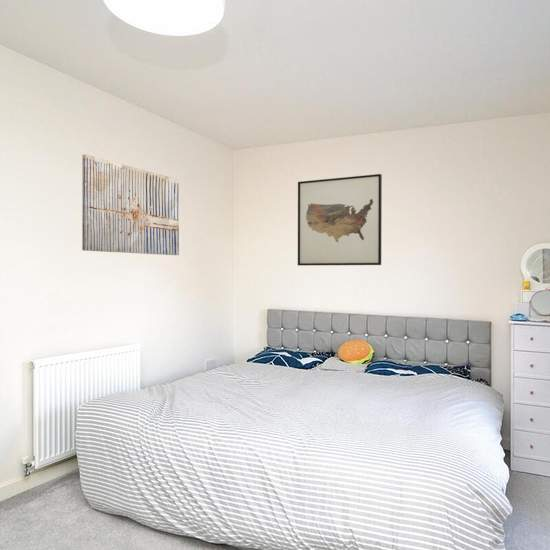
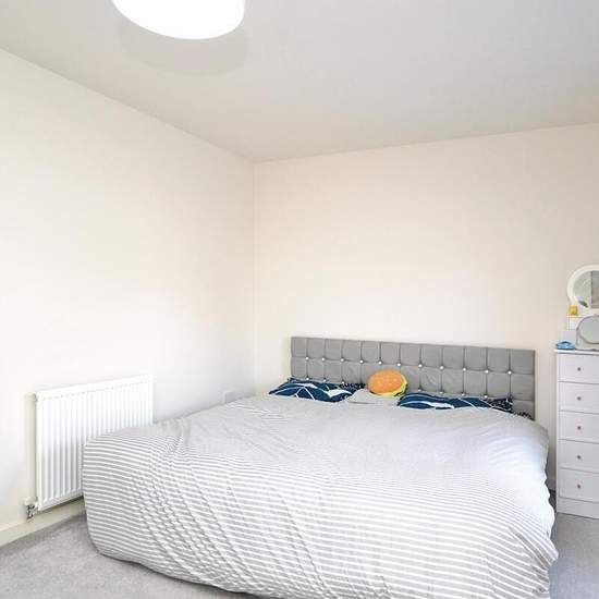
- wall art [297,173,383,266]
- wall art [81,153,180,256]
